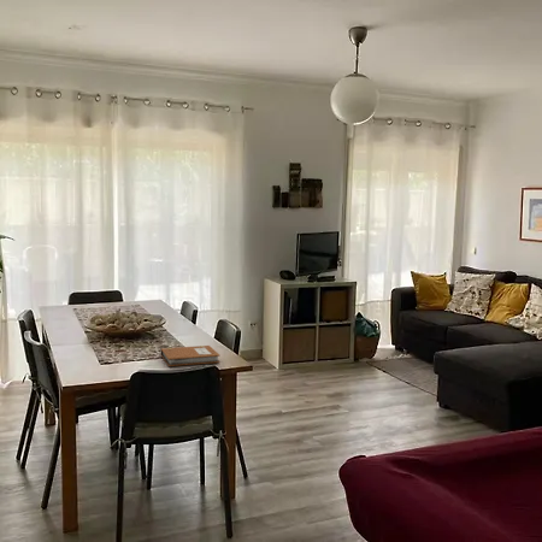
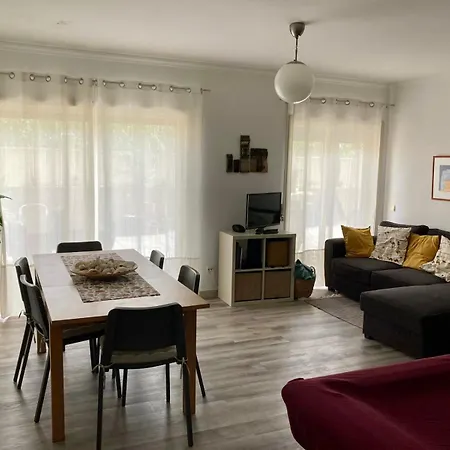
- notebook [160,344,220,367]
